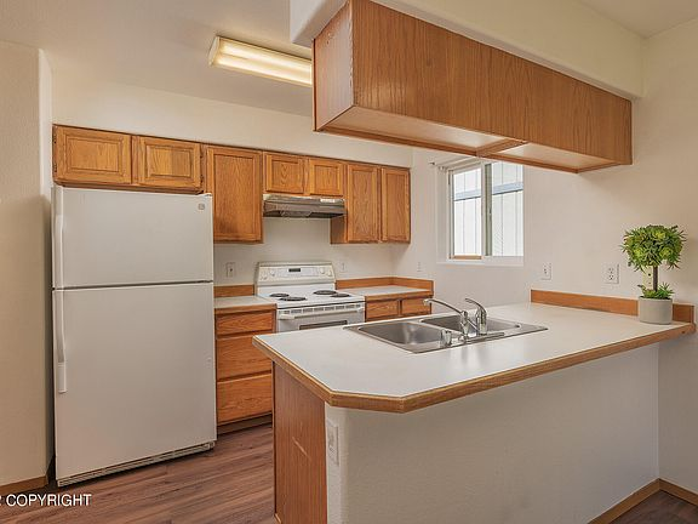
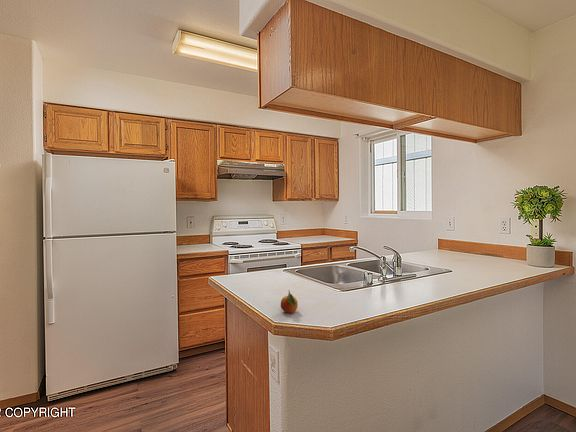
+ fruit [280,291,299,314]
